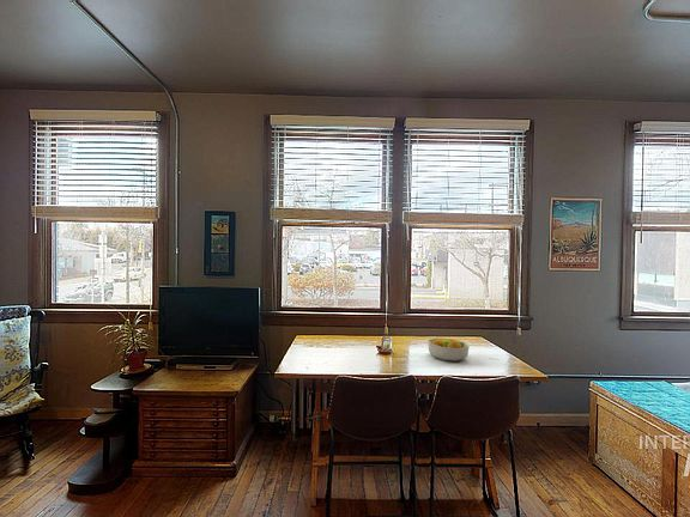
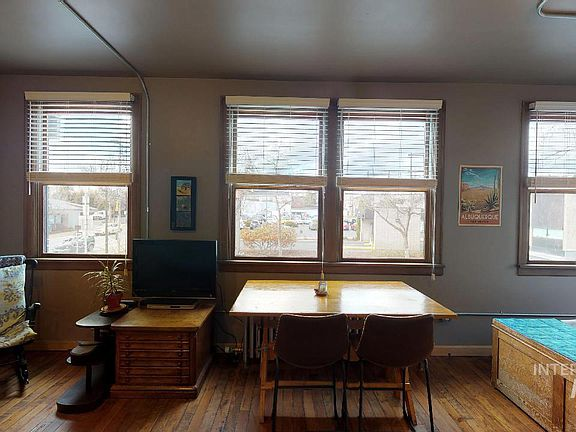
- fruit bowl [426,337,470,363]
